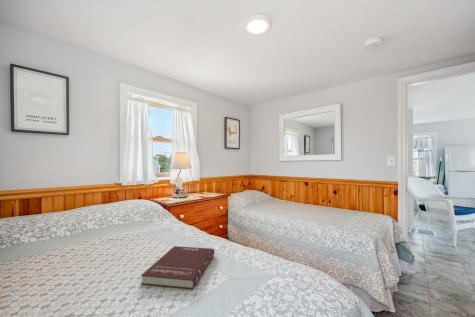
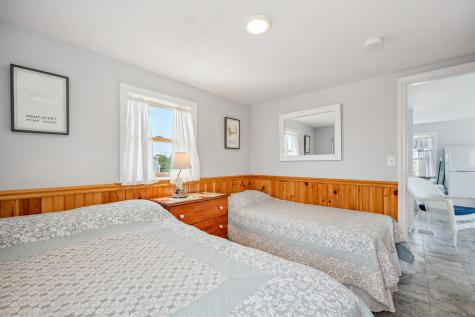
- book [140,245,215,290]
